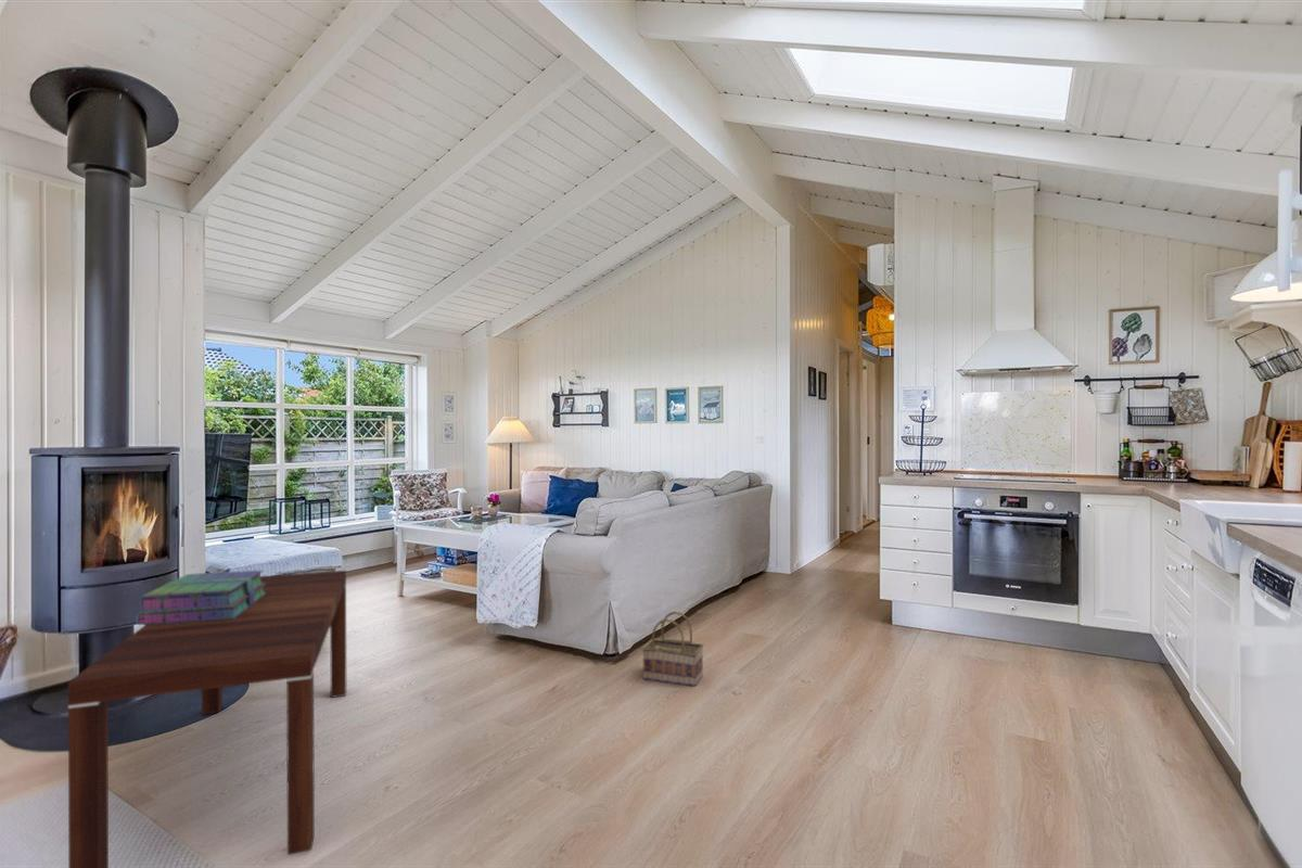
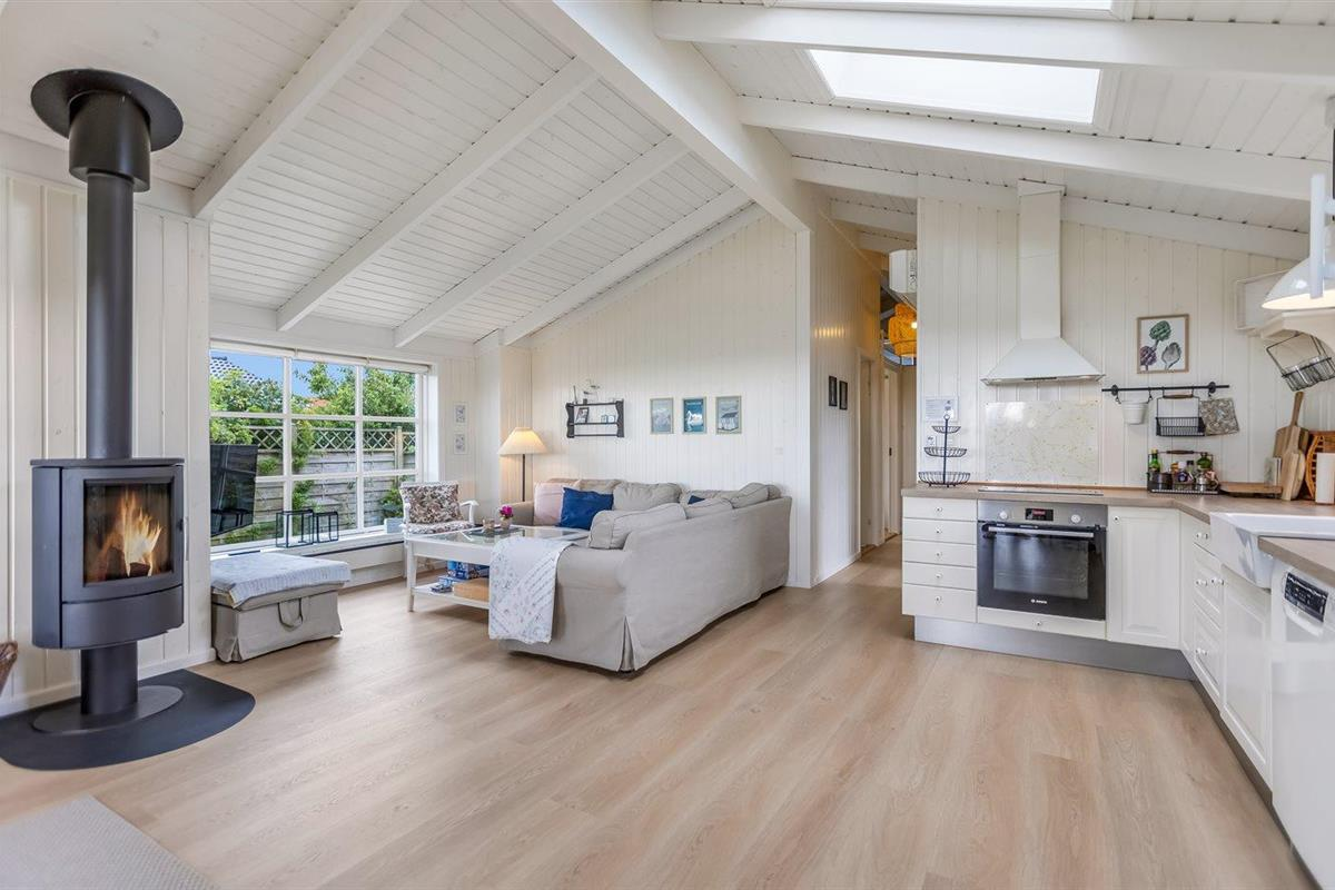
- basket [641,610,704,688]
- stack of books [135,570,266,626]
- coffee table [67,570,347,868]
